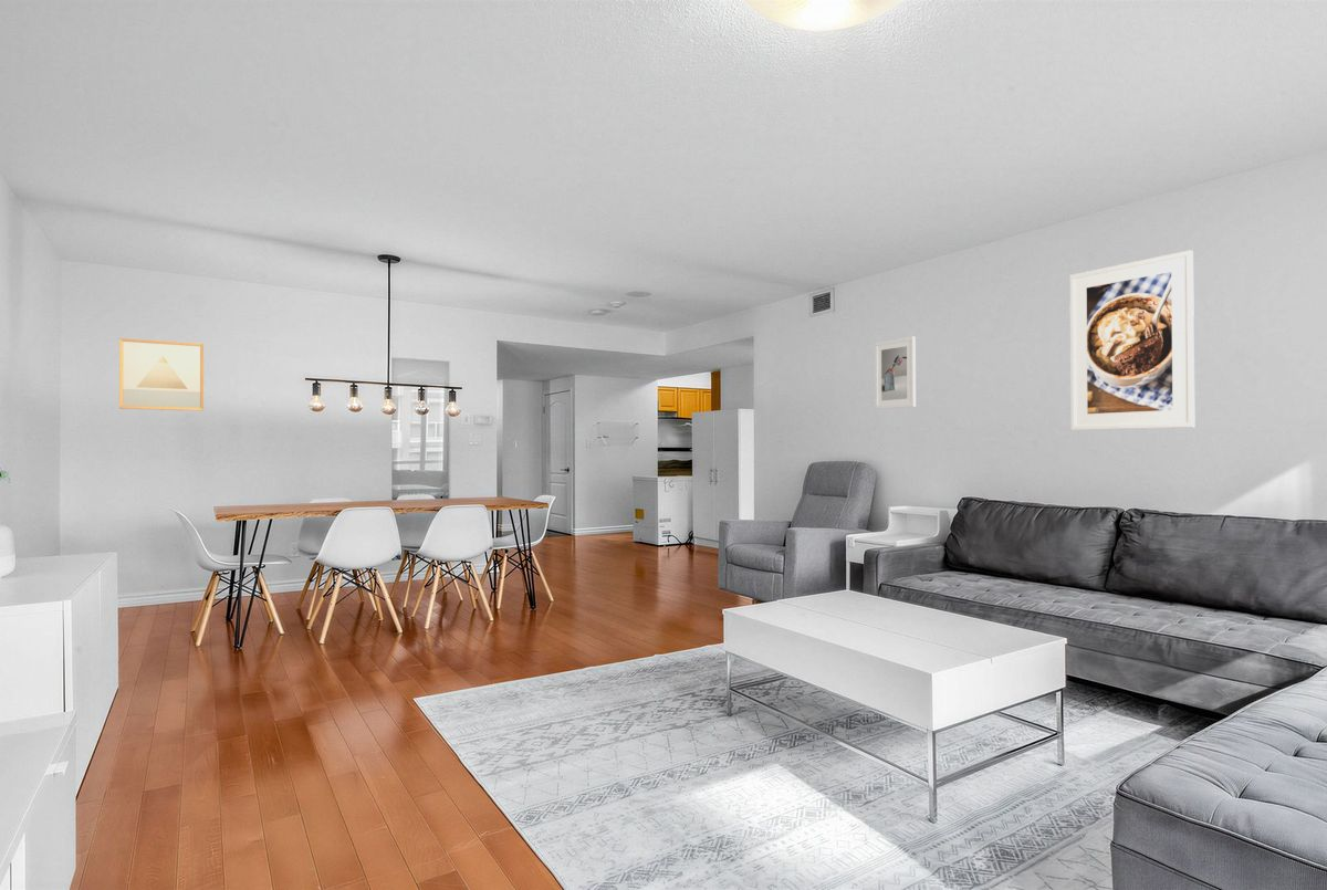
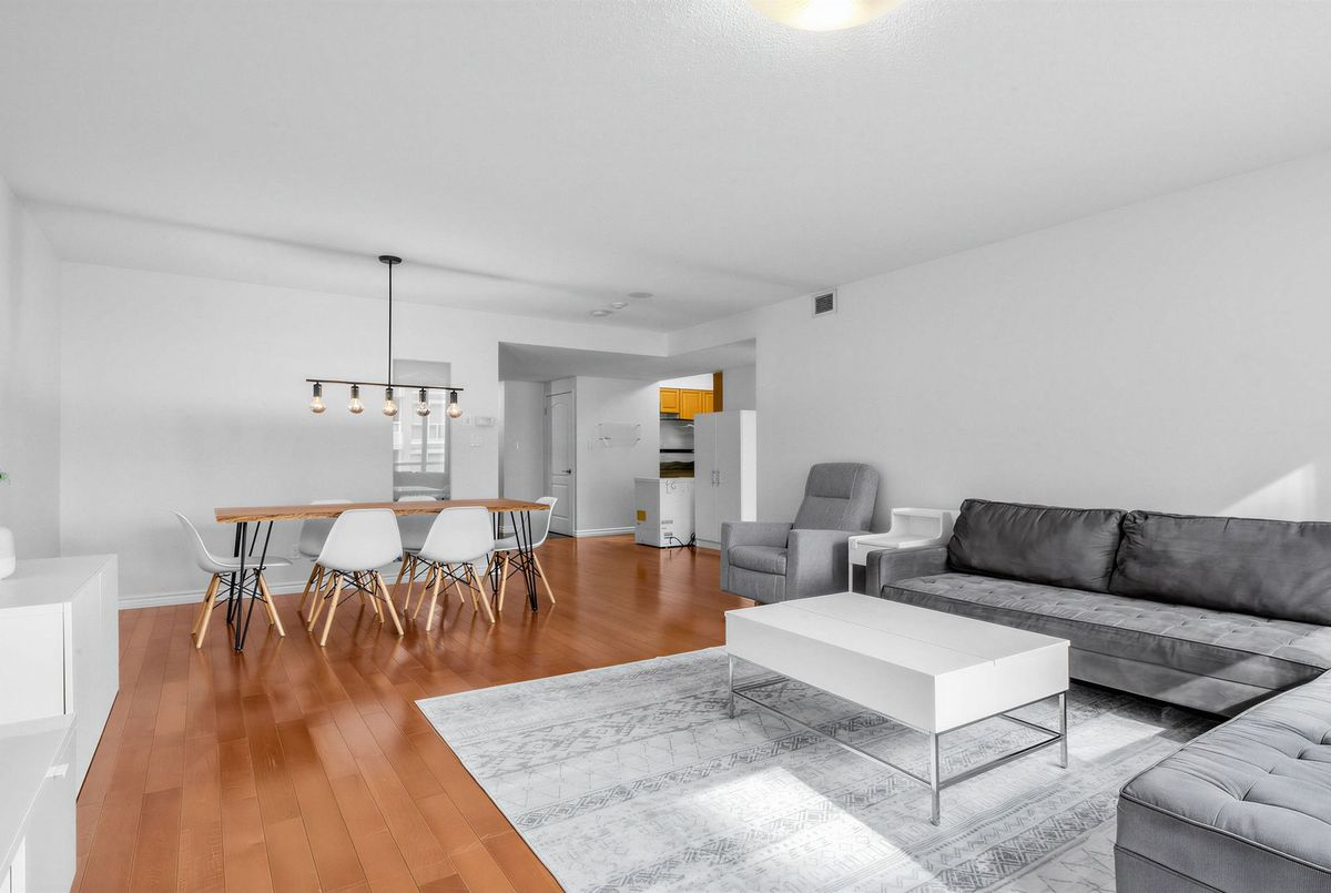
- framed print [874,336,917,410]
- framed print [1068,249,1195,431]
- wall art [118,337,205,411]
